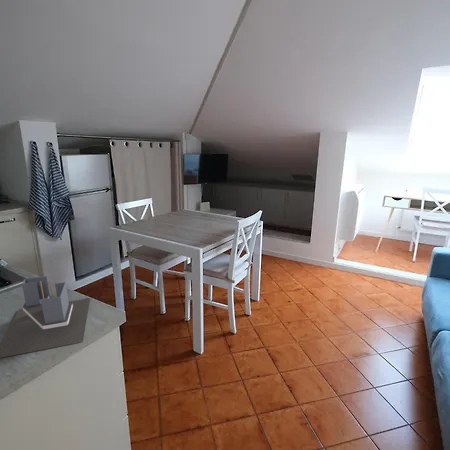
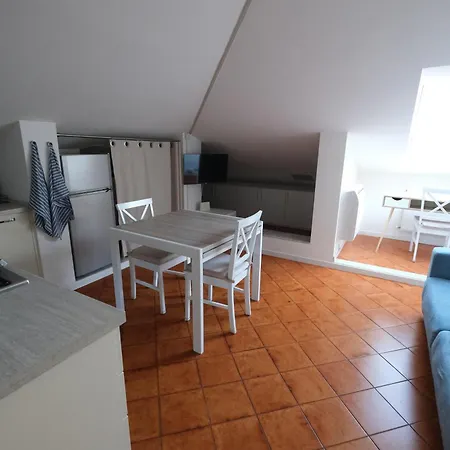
- utensil holder [0,275,91,359]
